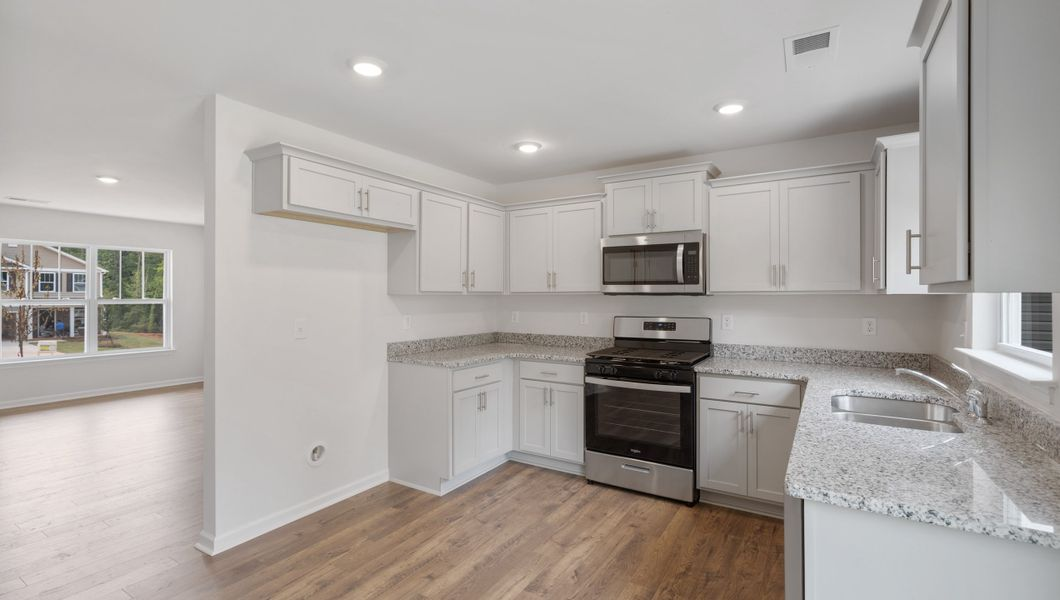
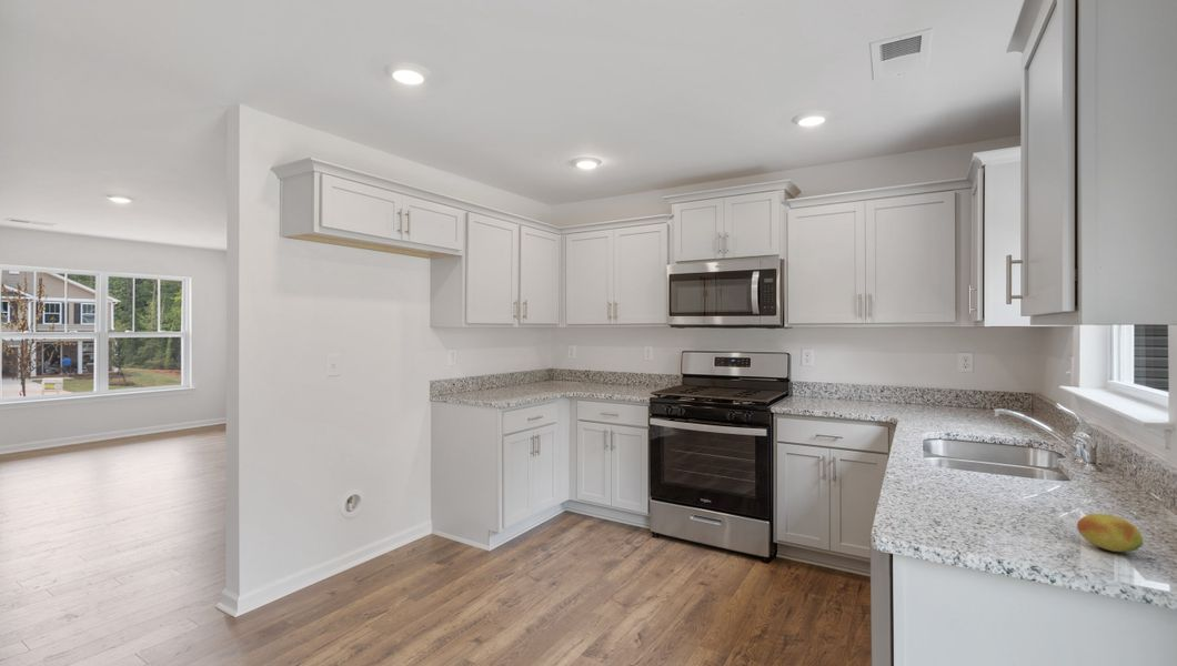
+ fruit [1076,513,1144,553]
